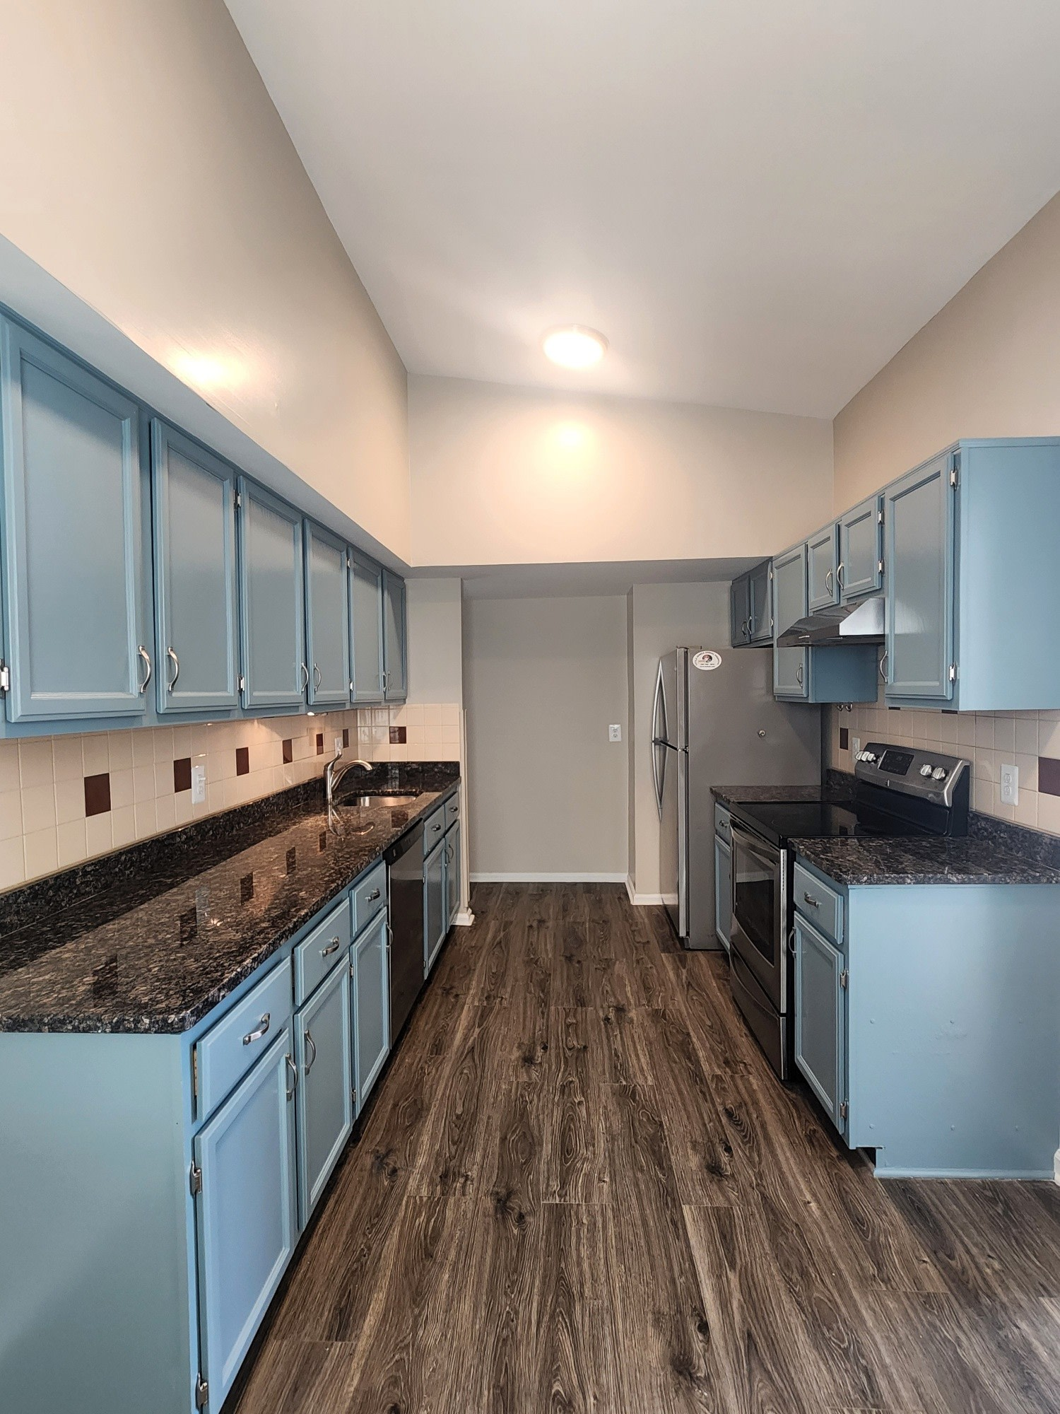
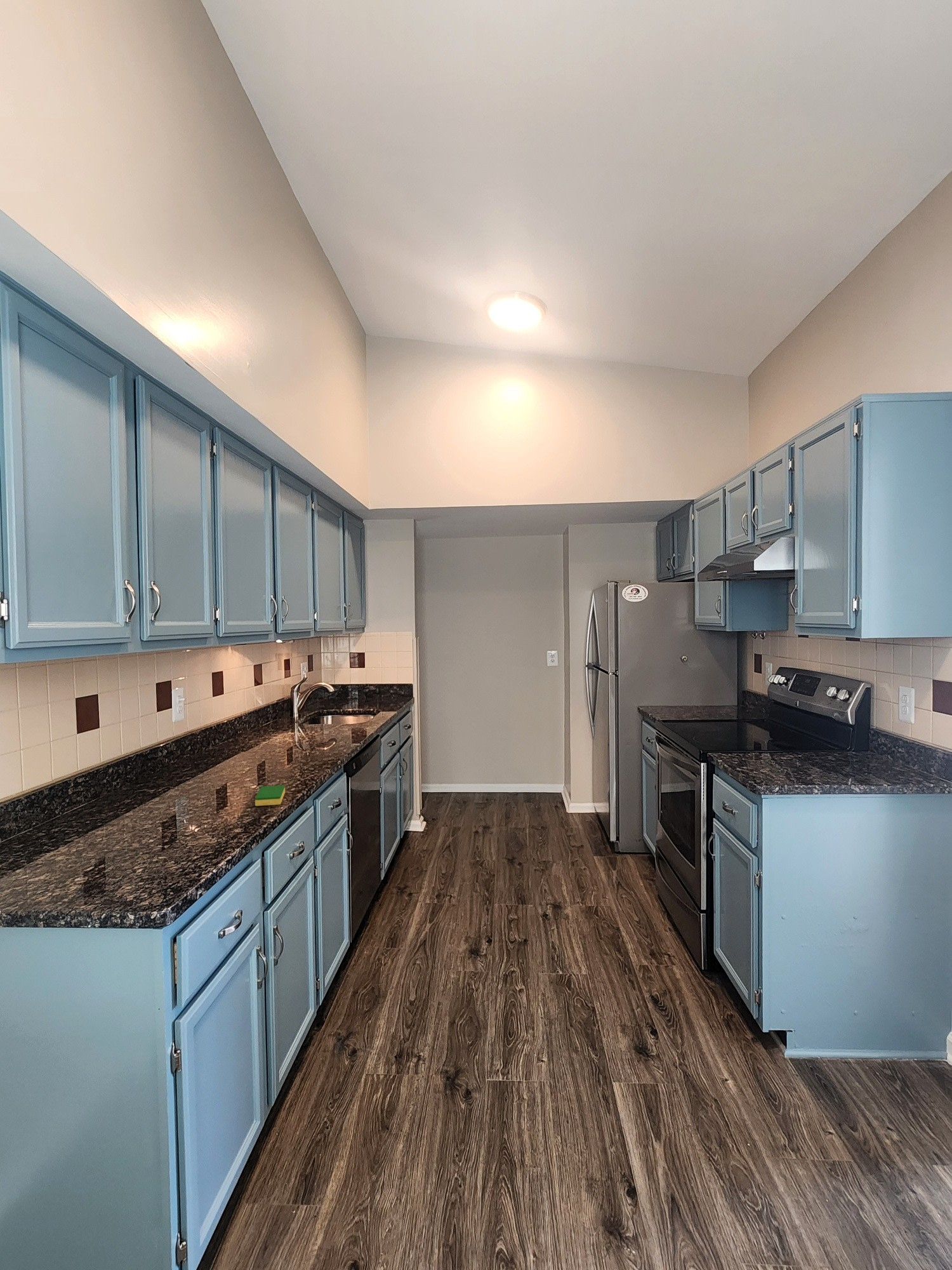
+ dish sponge [255,785,286,806]
